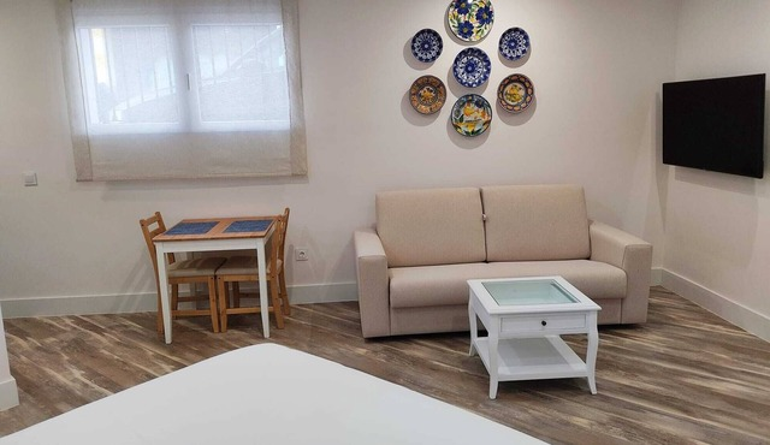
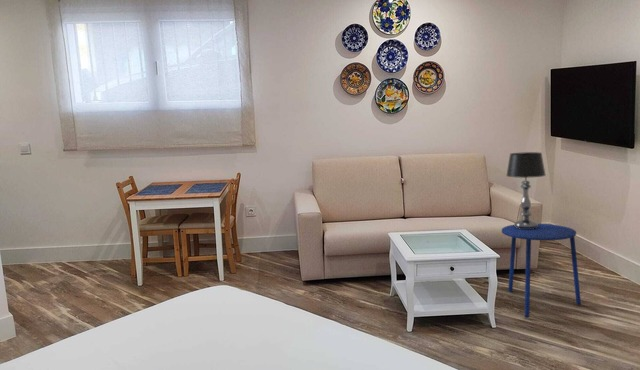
+ table lamp [505,151,547,229]
+ side table [501,223,582,319]
